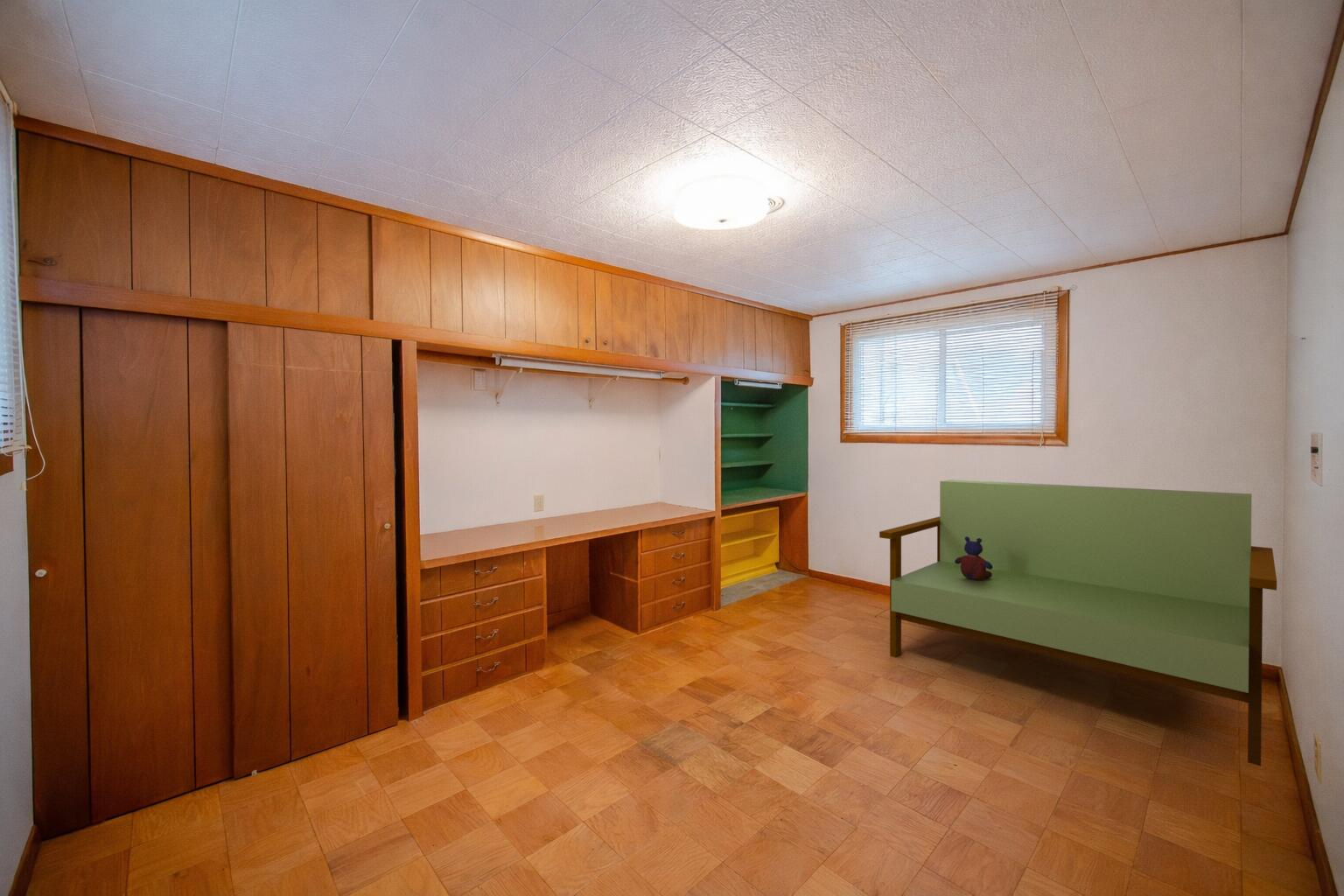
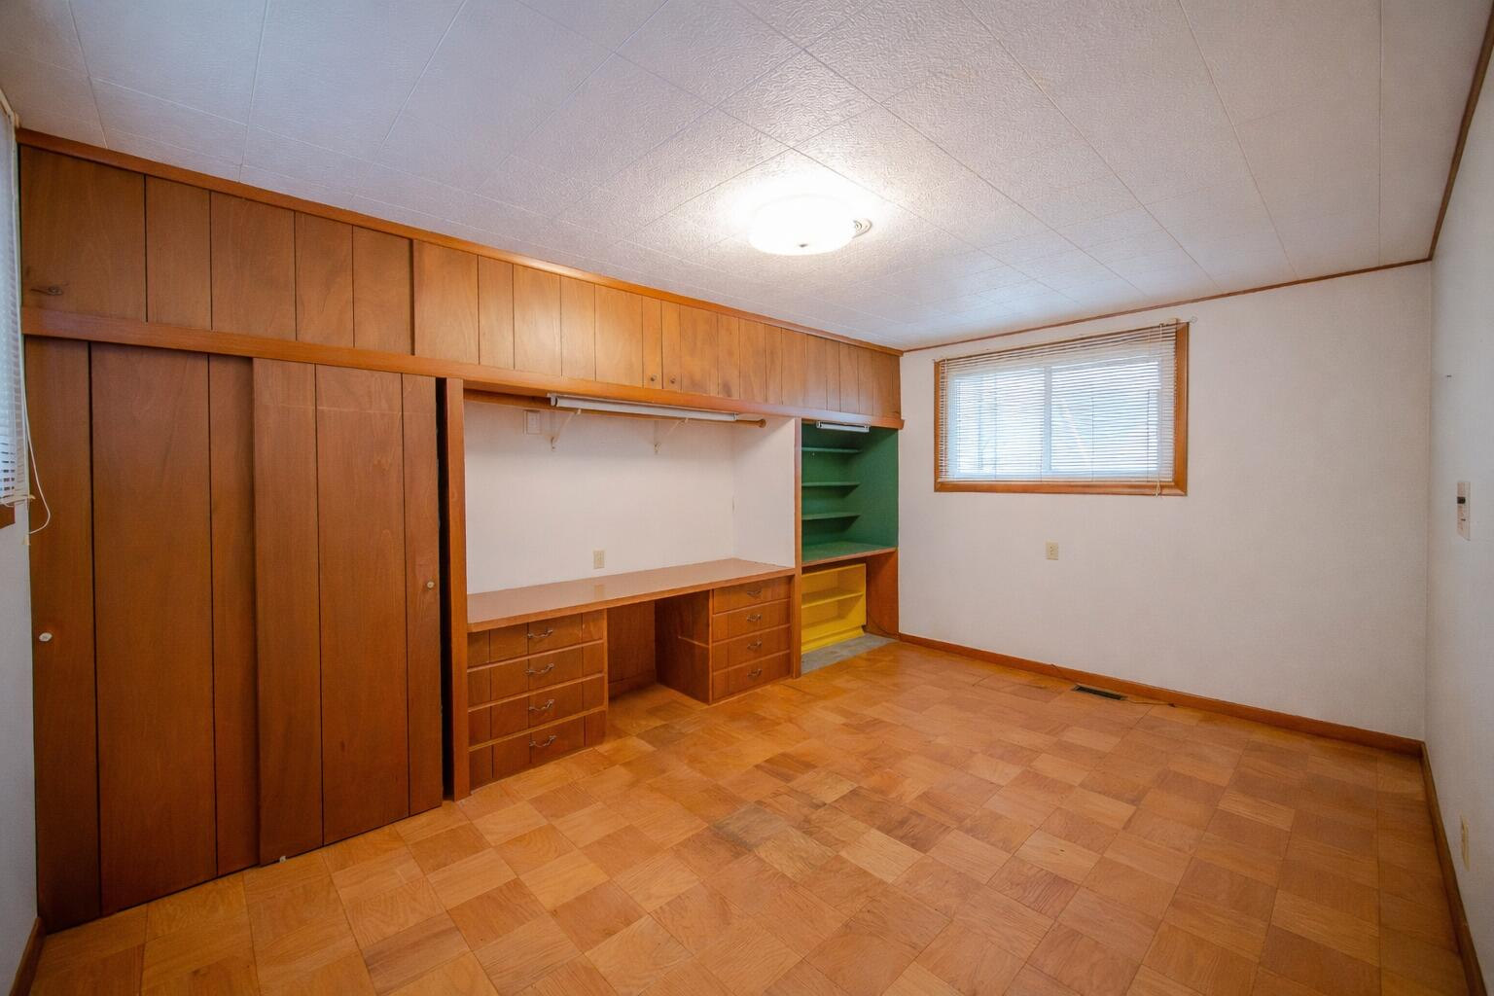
- stuffed bear [955,536,992,580]
- sofa [879,479,1278,767]
